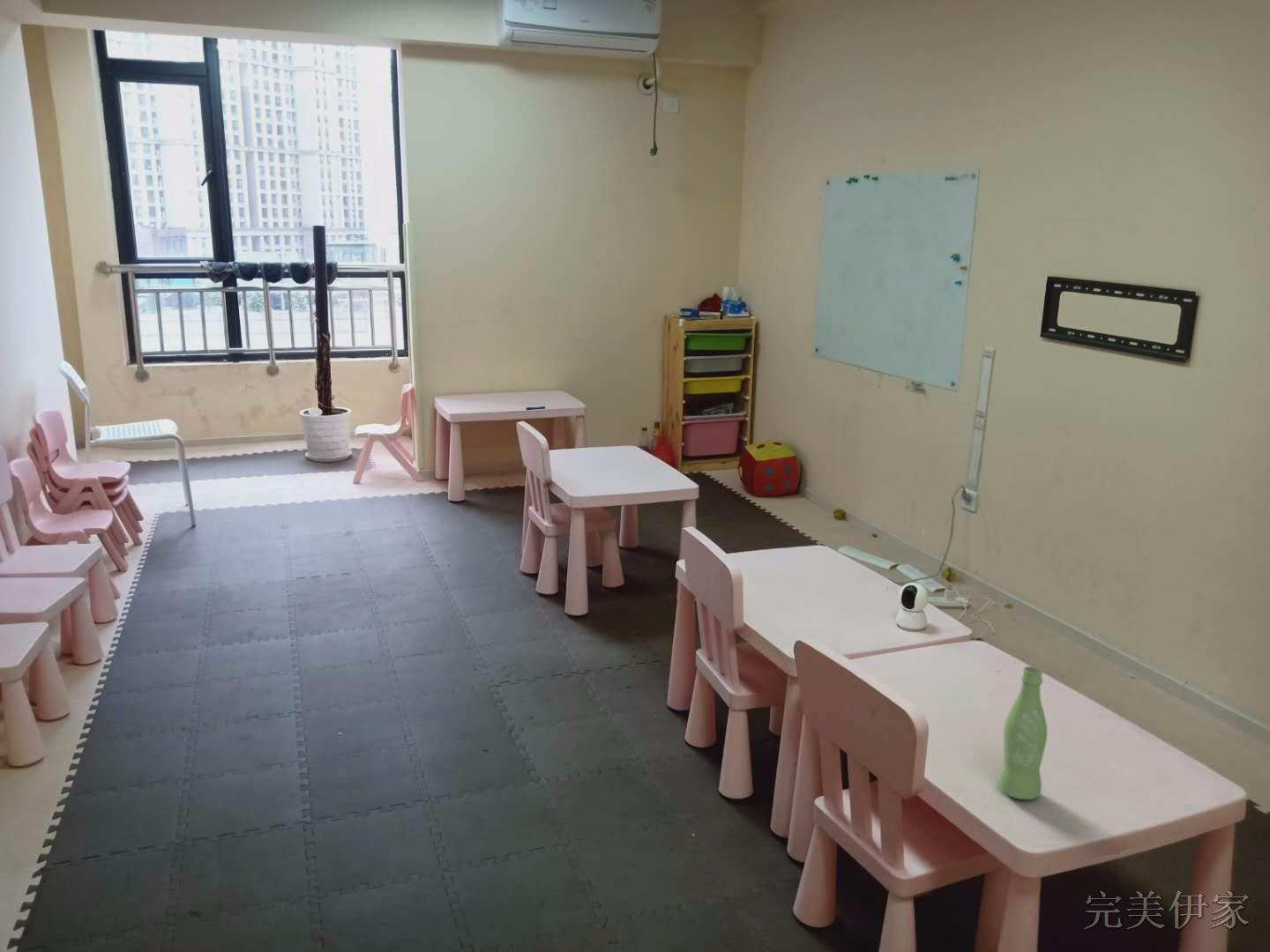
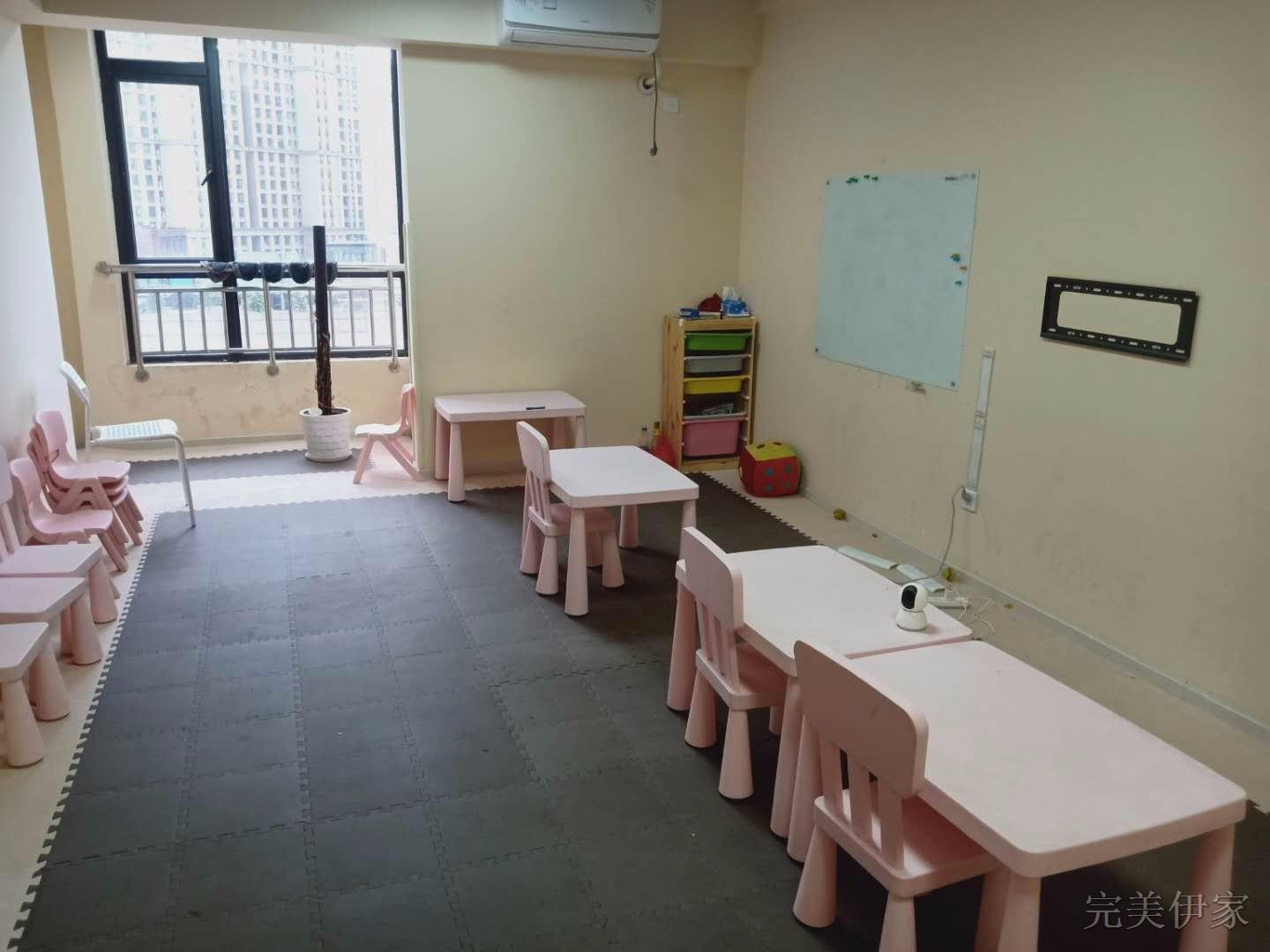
- bottle [997,666,1048,800]
